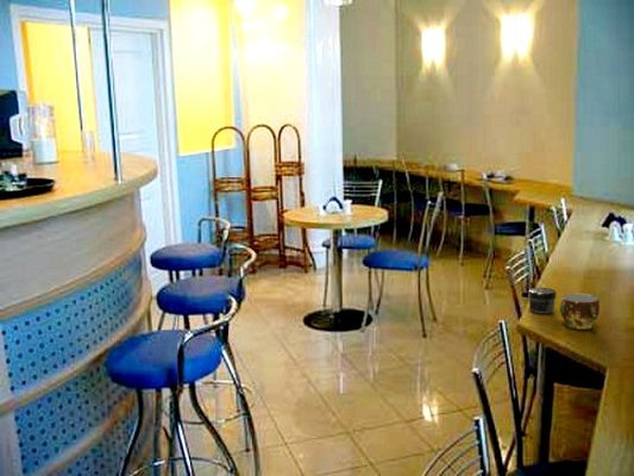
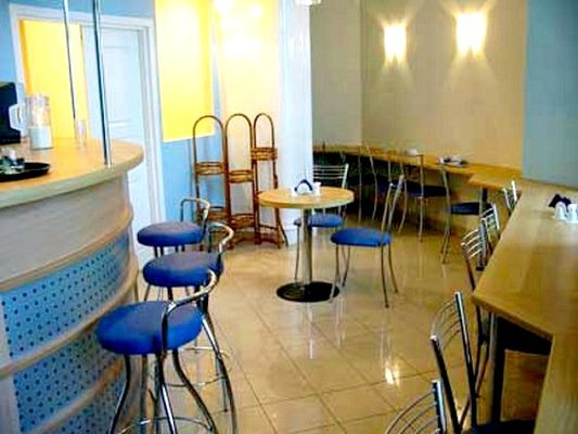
- jar [527,287,558,315]
- cup [559,293,601,330]
